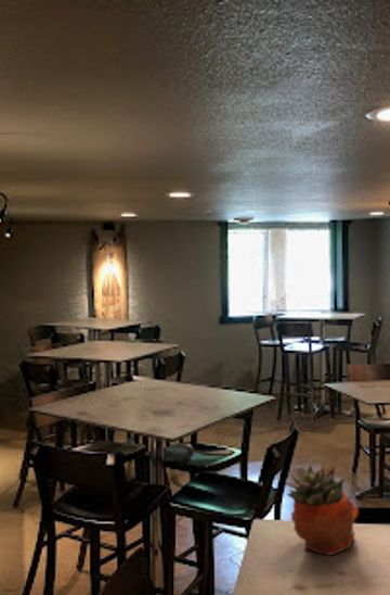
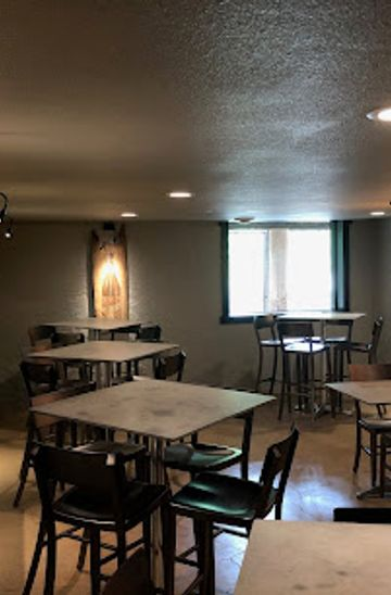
- succulent planter [284,464,360,556]
